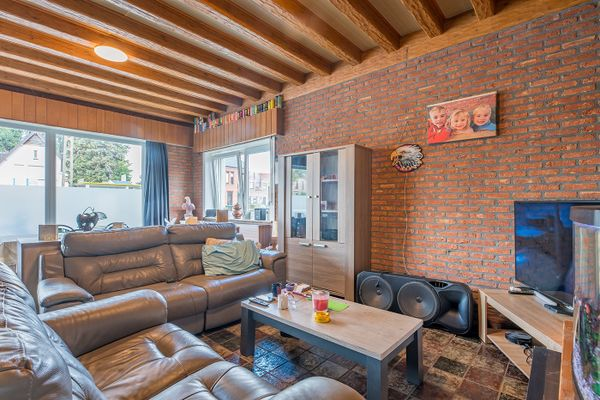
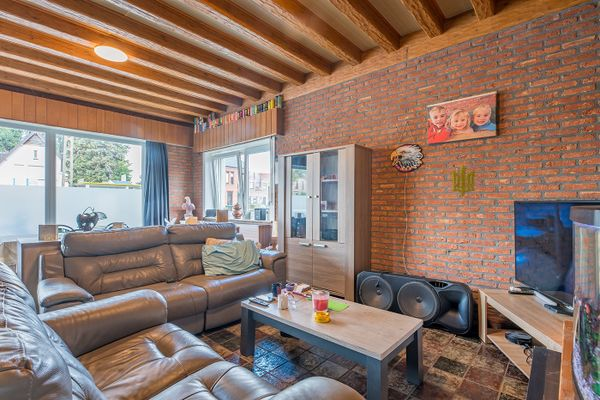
+ emblem [451,164,476,197]
